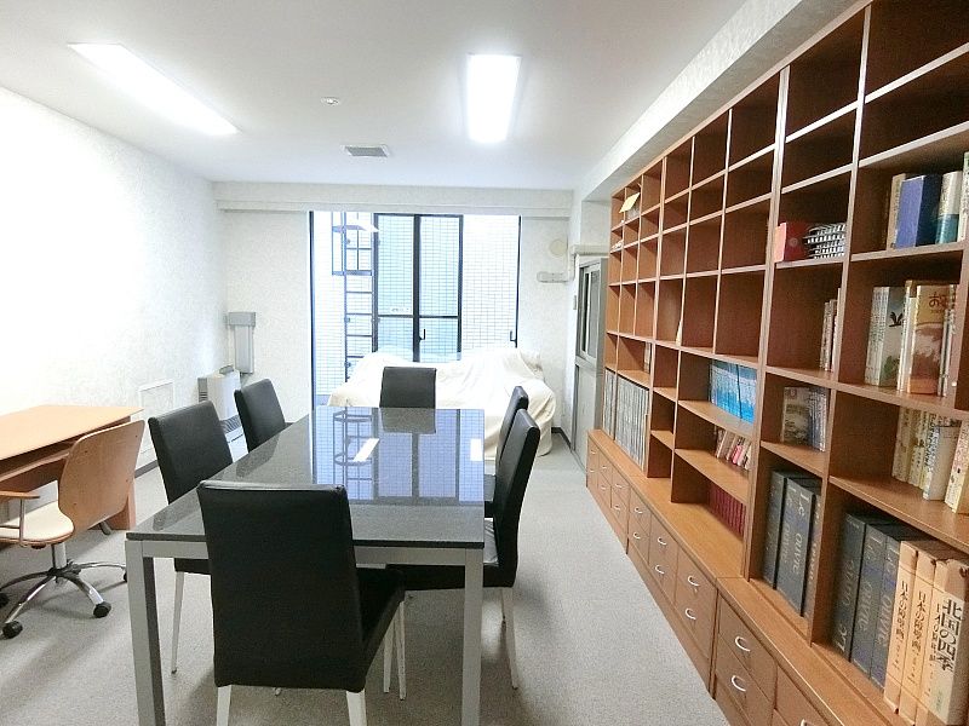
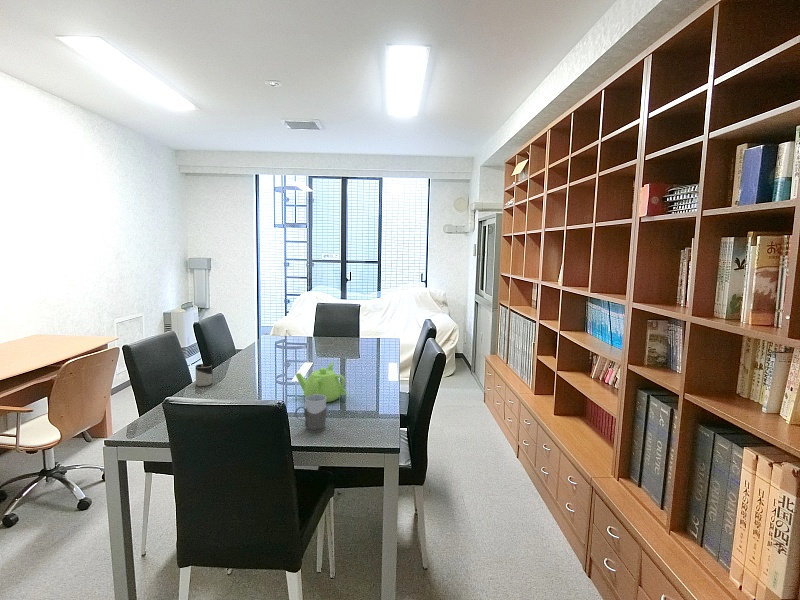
+ teapot [295,361,347,403]
+ mug [294,394,328,433]
+ cup [194,363,214,387]
